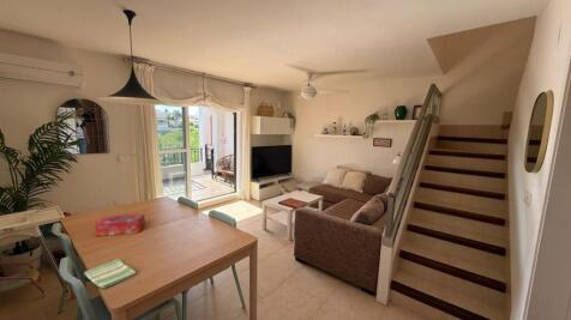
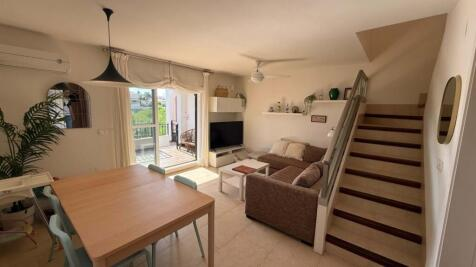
- dish towel [83,258,137,289]
- tissue box [94,213,146,237]
